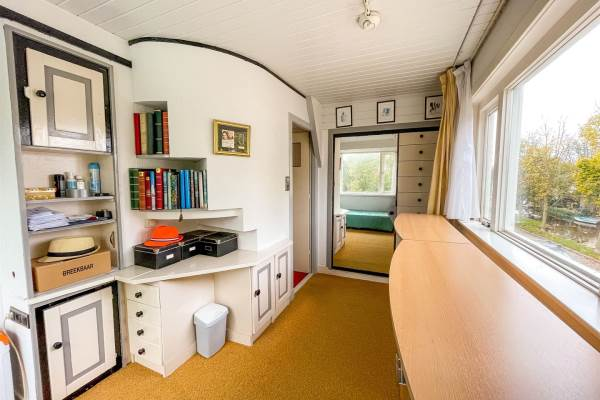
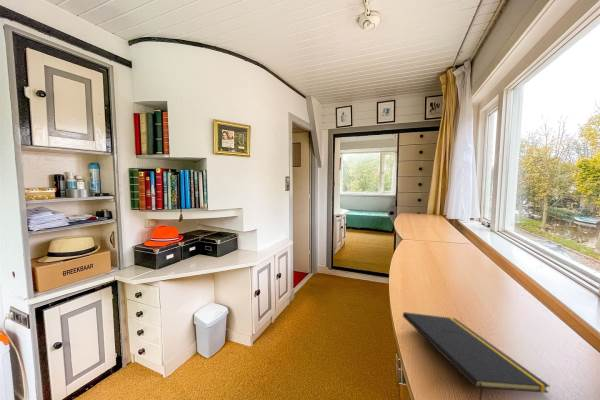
+ notepad [402,311,551,400]
